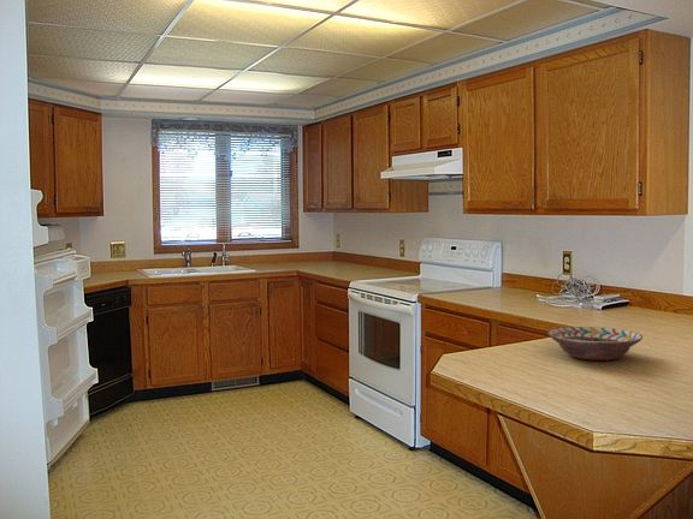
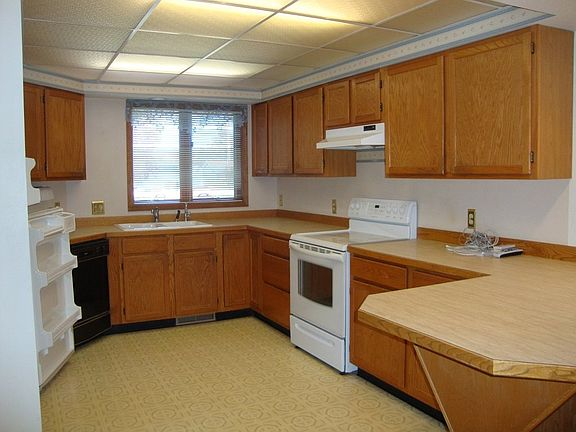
- decorative bowl [546,326,644,362]
